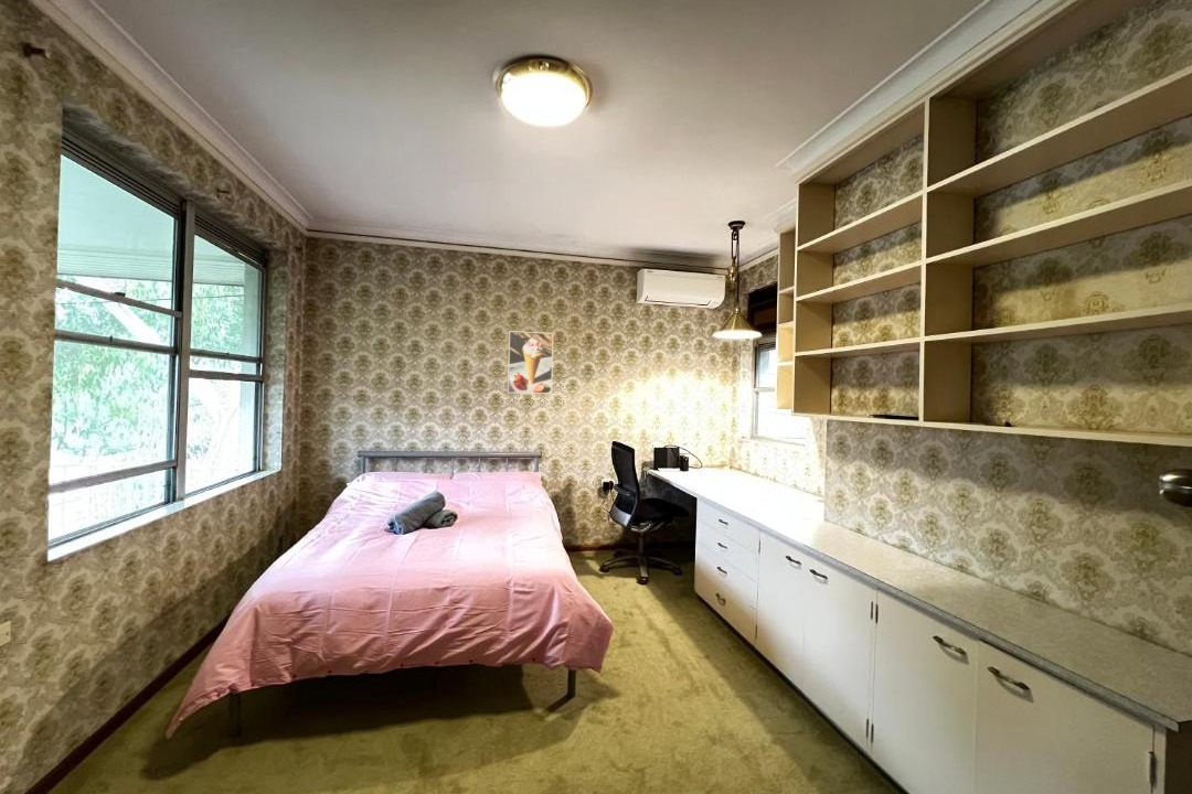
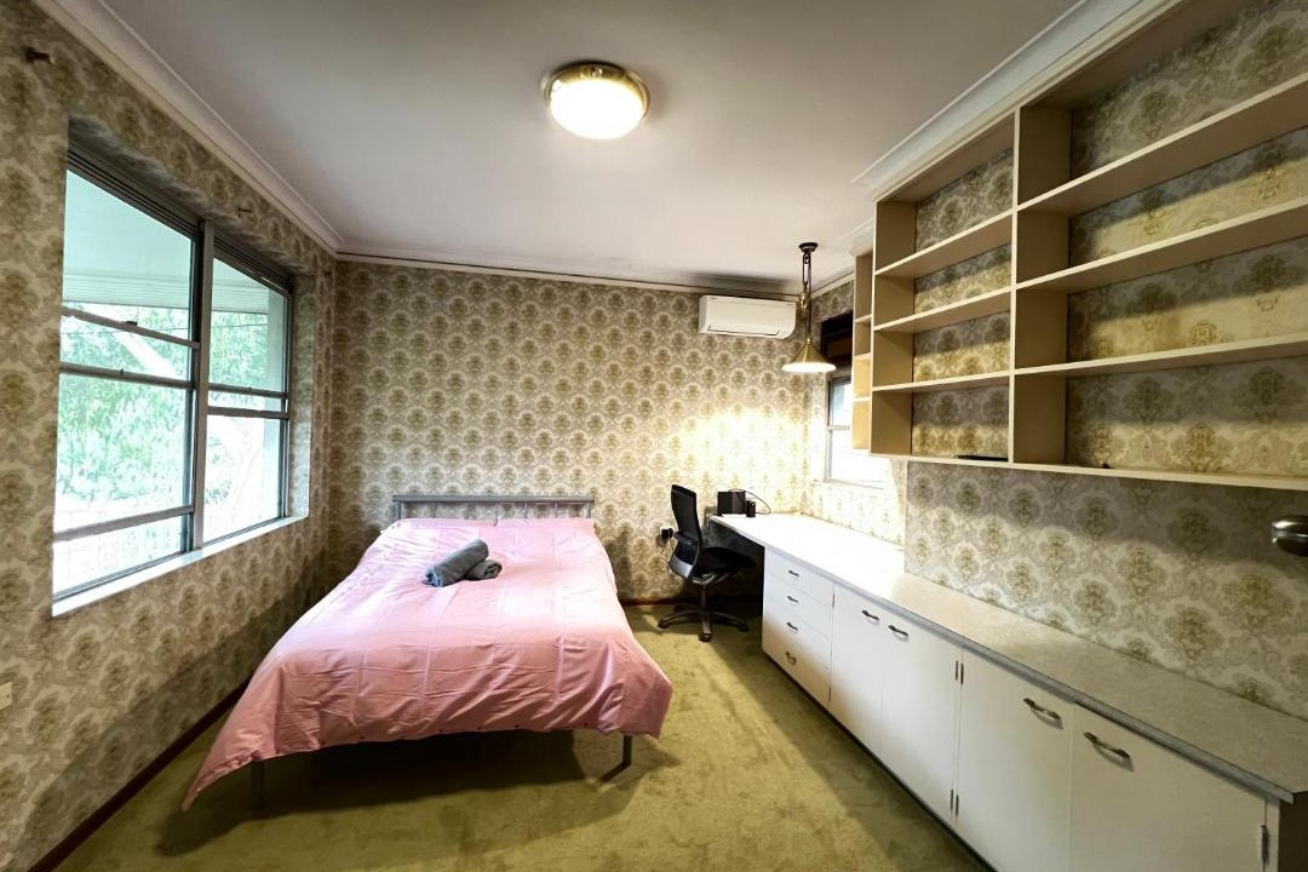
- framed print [507,330,554,395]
